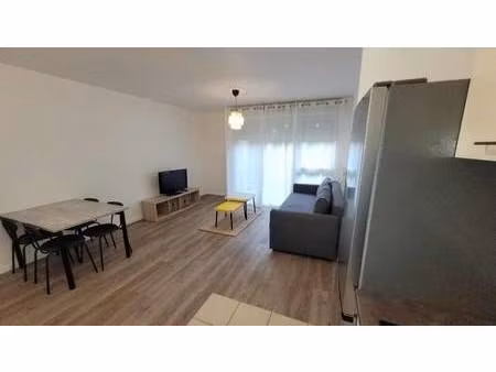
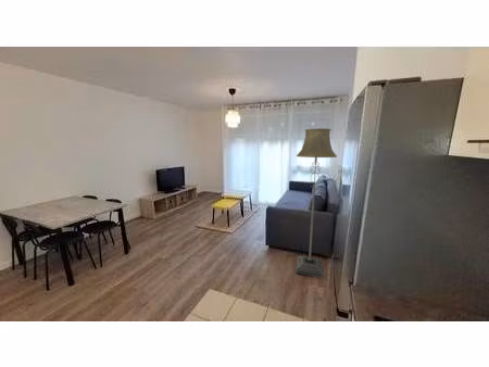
+ floor lamp [294,127,338,279]
